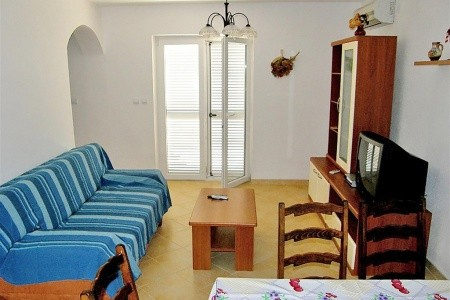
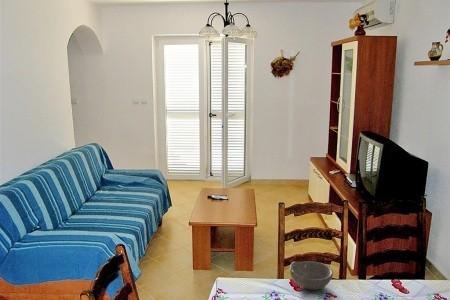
+ bowl [289,260,334,291]
